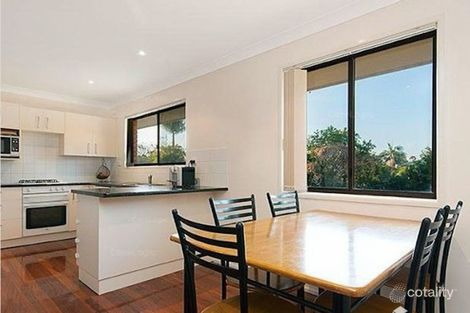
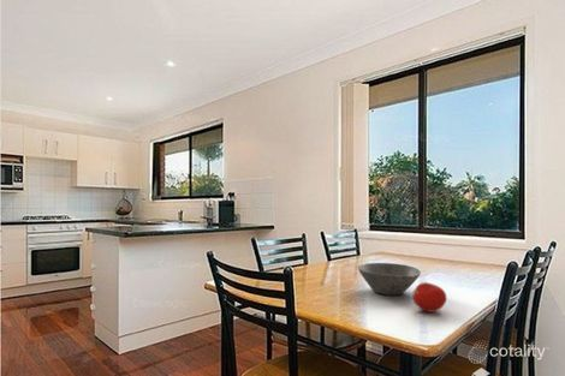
+ bowl [357,262,422,297]
+ fruit [412,281,447,314]
